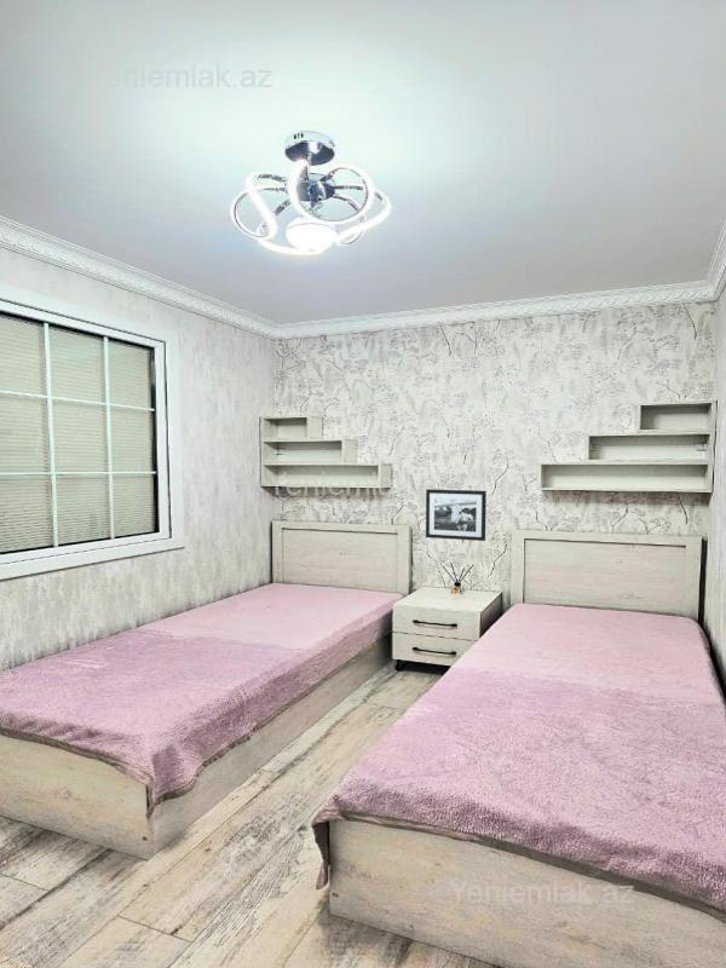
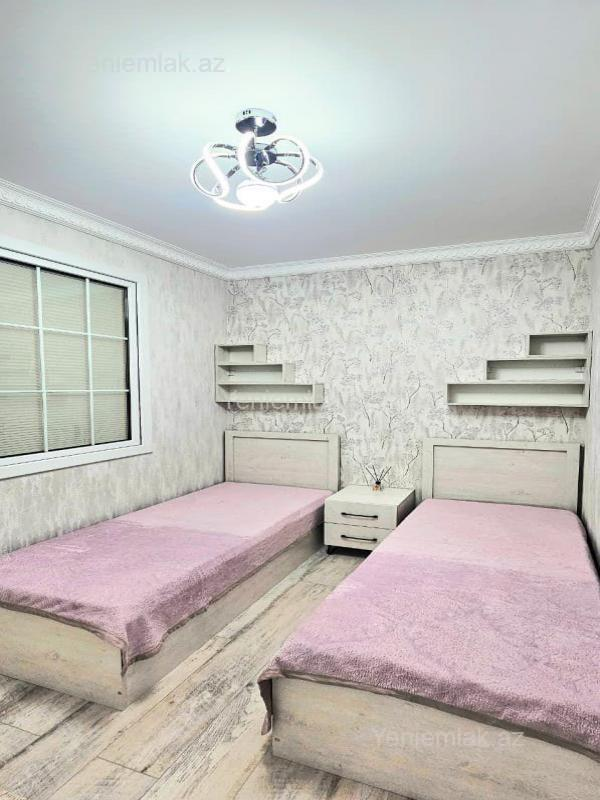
- picture frame [425,488,488,542]
